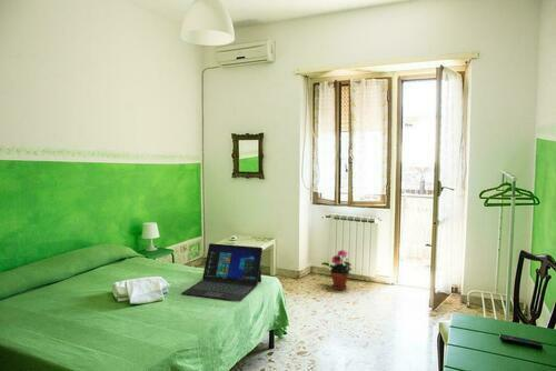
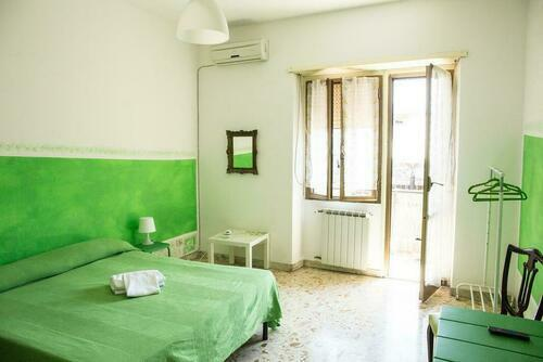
- potted plant [328,249,353,291]
- laptop [181,242,264,302]
